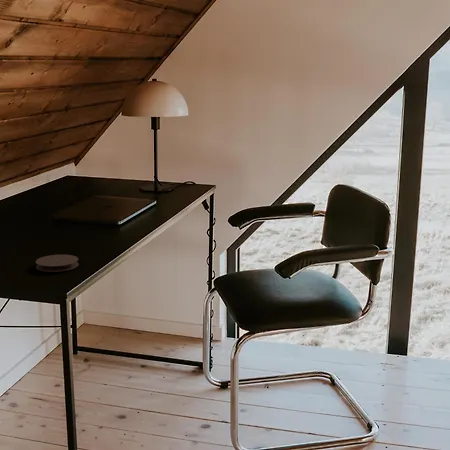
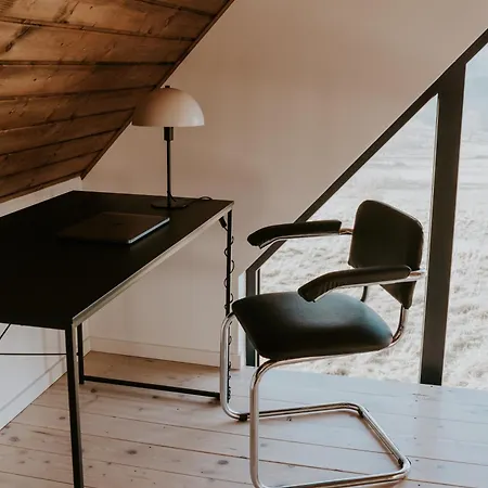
- coaster [35,254,80,273]
